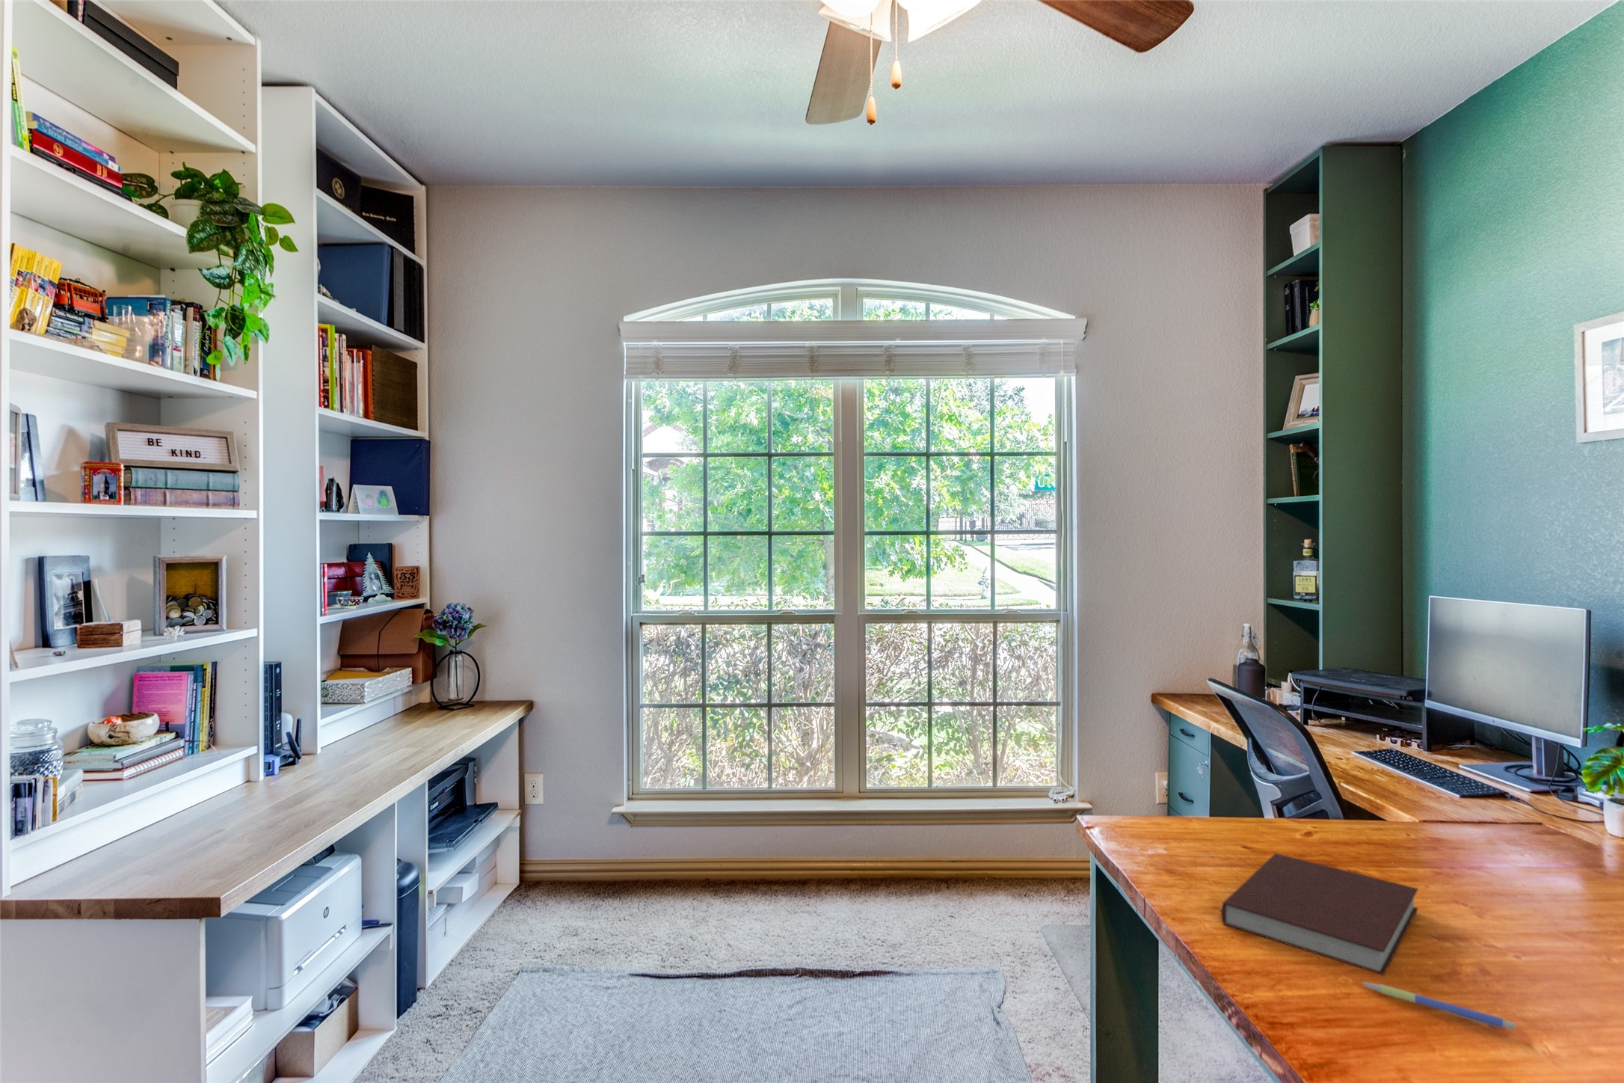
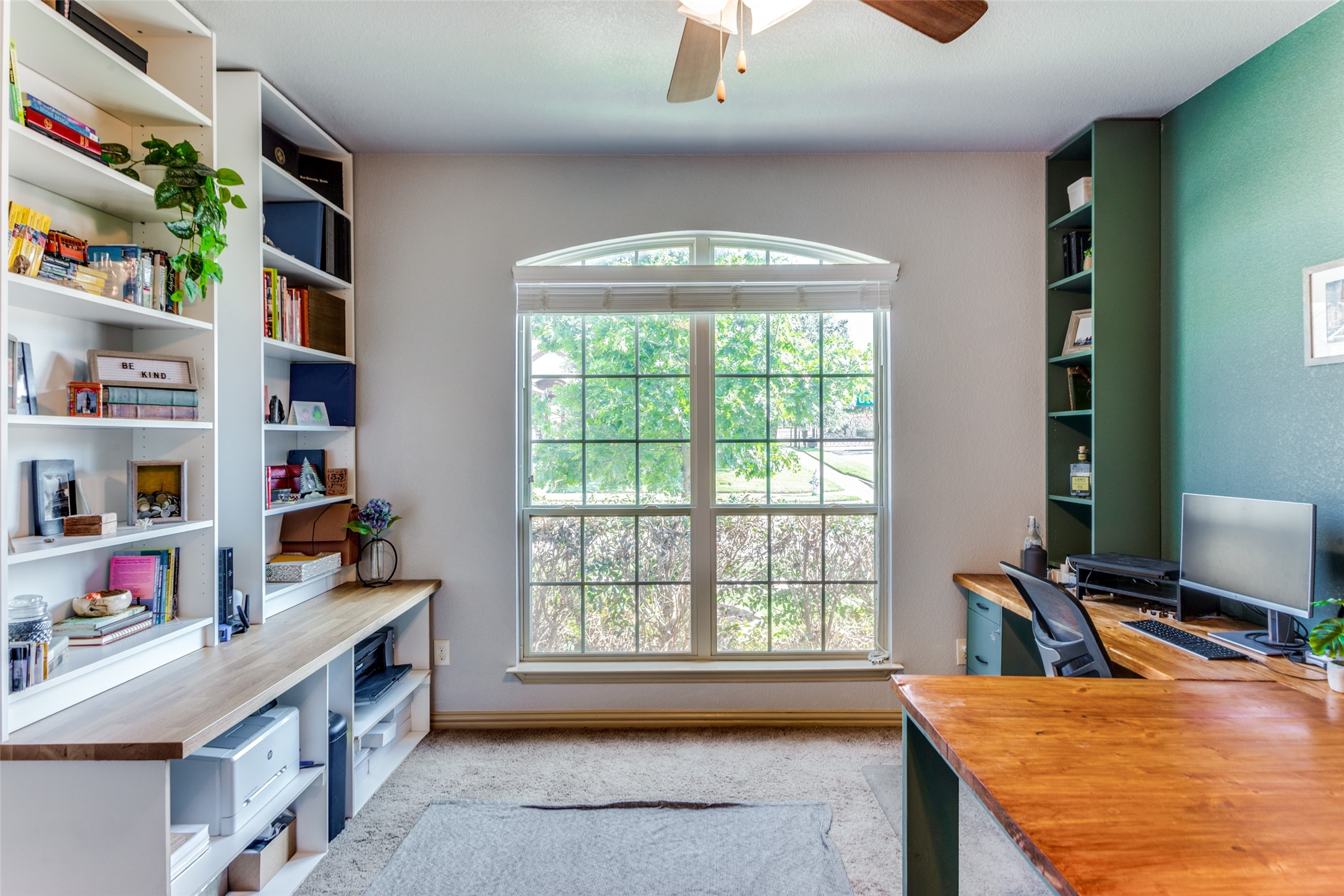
- notebook [1220,852,1419,977]
- pen [1361,981,1516,1031]
